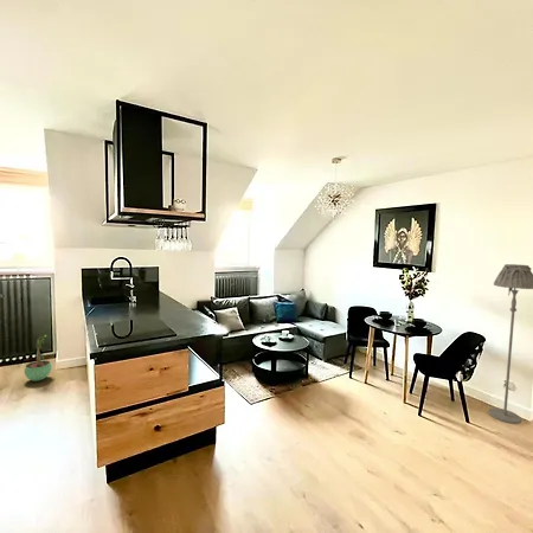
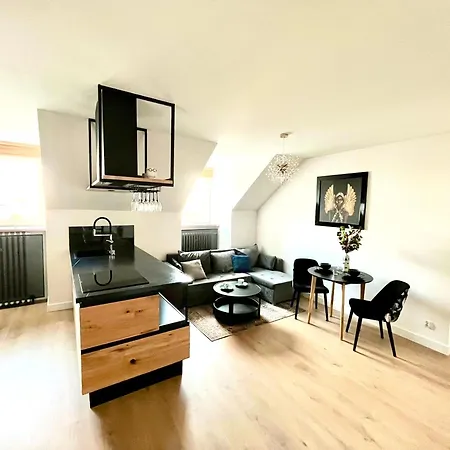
- floor lamp [488,263,533,425]
- potted plant [24,334,53,383]
